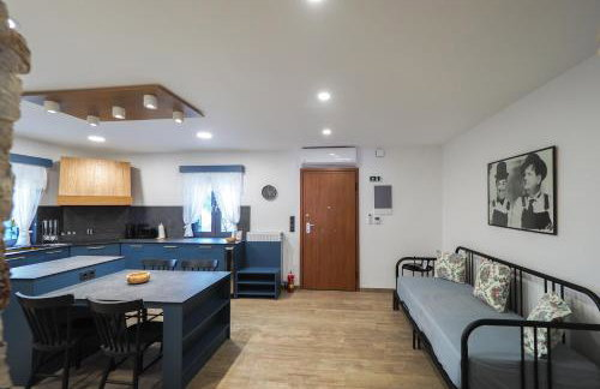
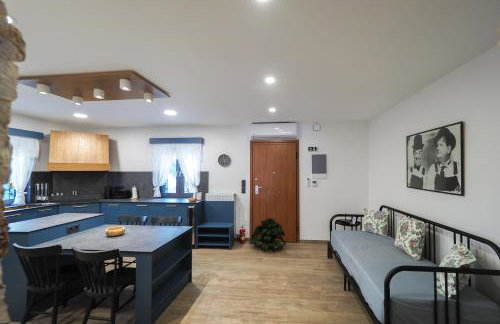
+ potted plant [249,217,287,253]
